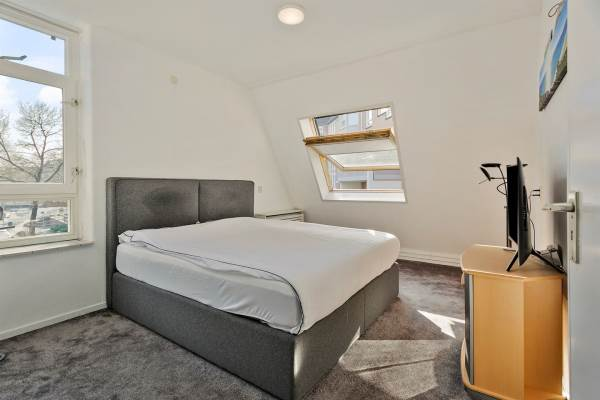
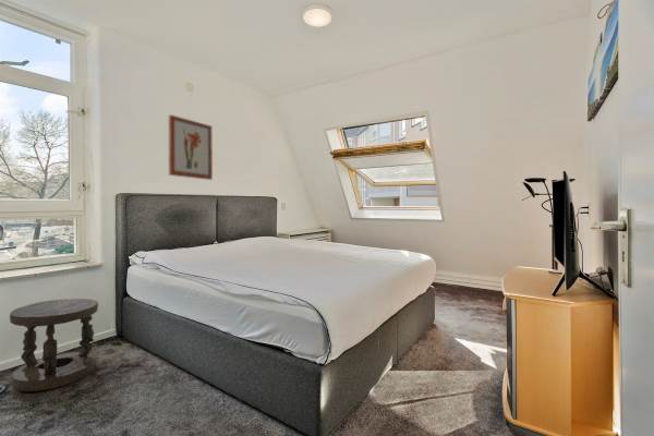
+ wall art [168,113,214,181]
+ stool [9,298,99,392]
